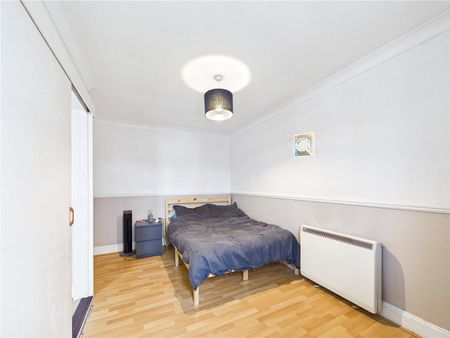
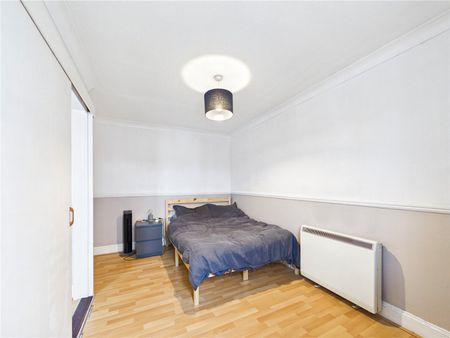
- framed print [292,130,316,159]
